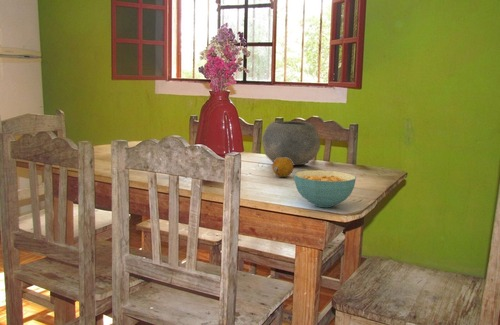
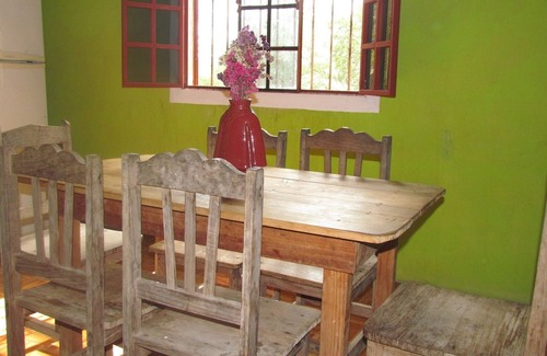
- cereal bowl [293,169,357,208]
- fruit [271,158,294,178]
- bowl [261,120,322,167]
